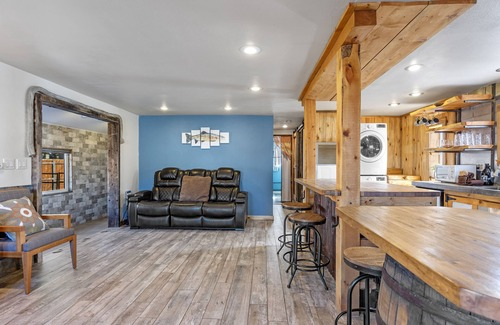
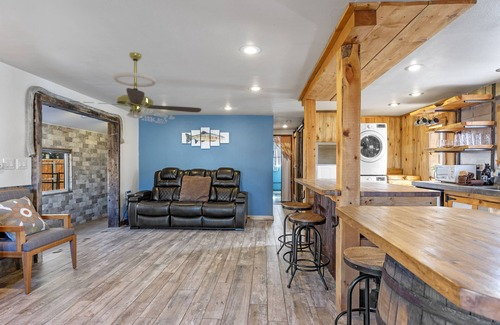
+ ceiling fan [57,51,202,125]
